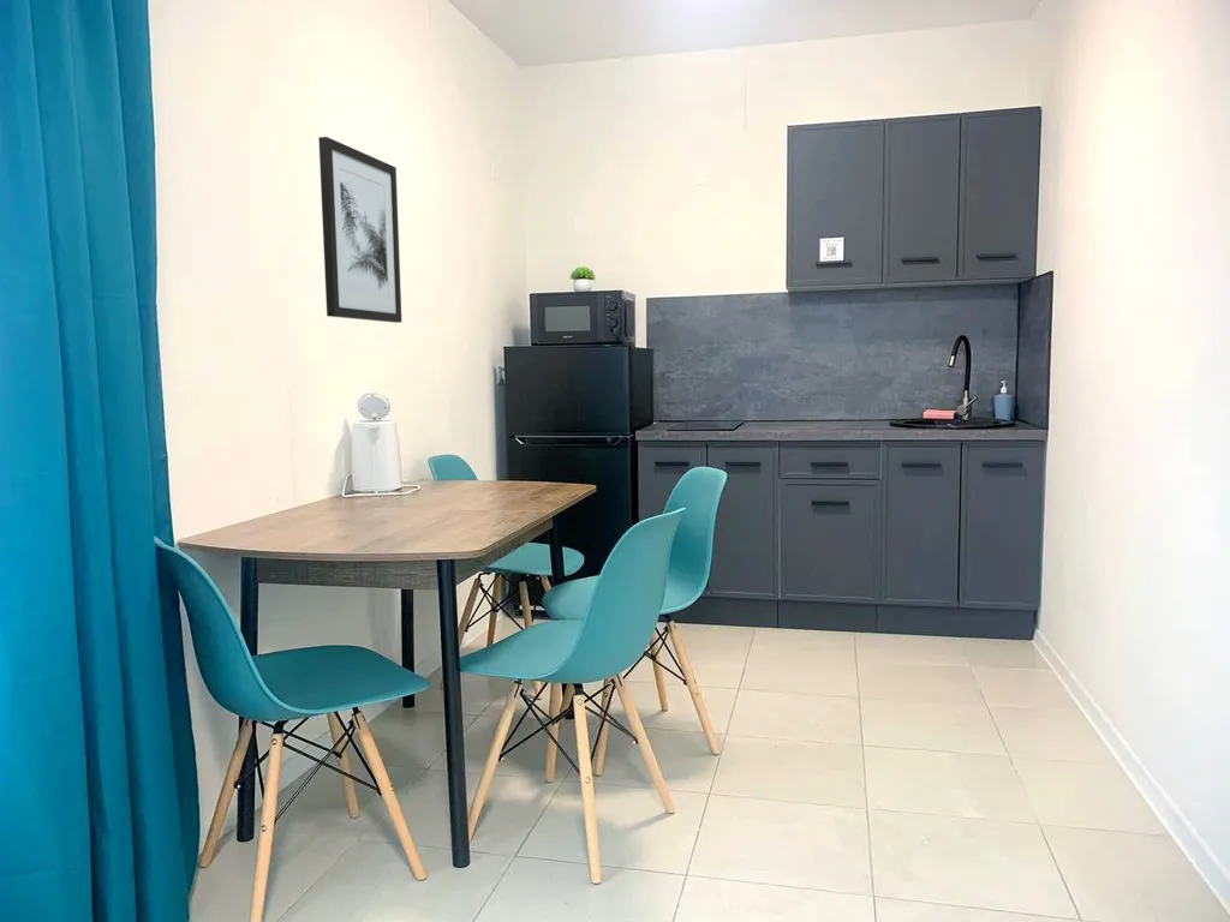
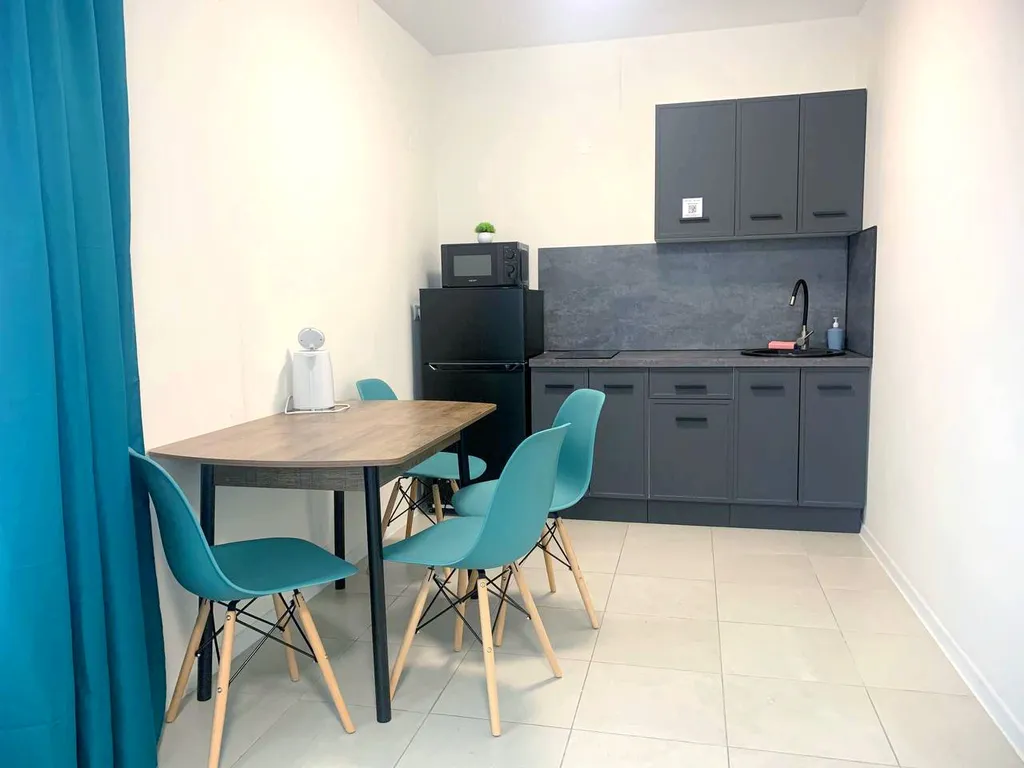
- wall art [317,136,404,324]
